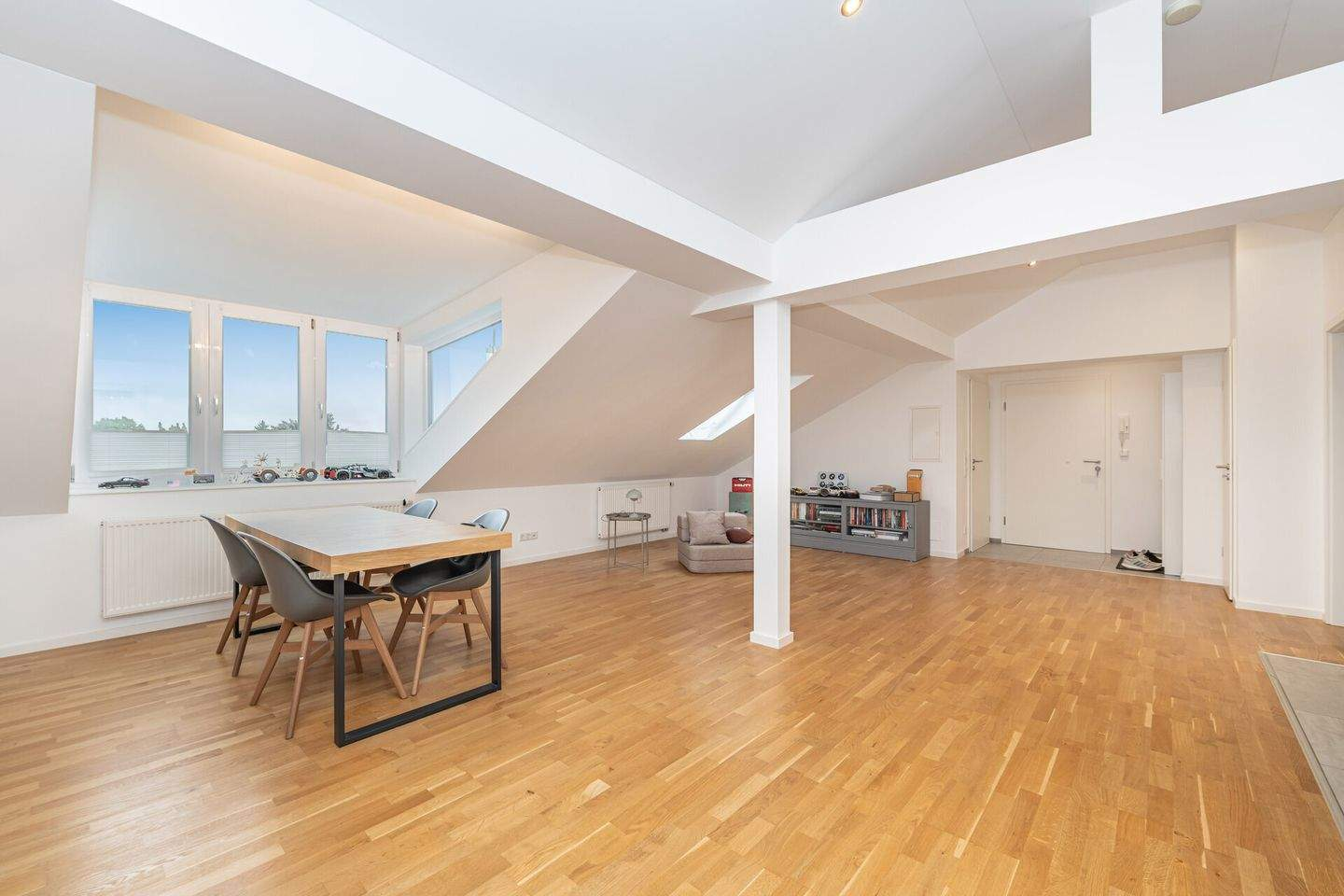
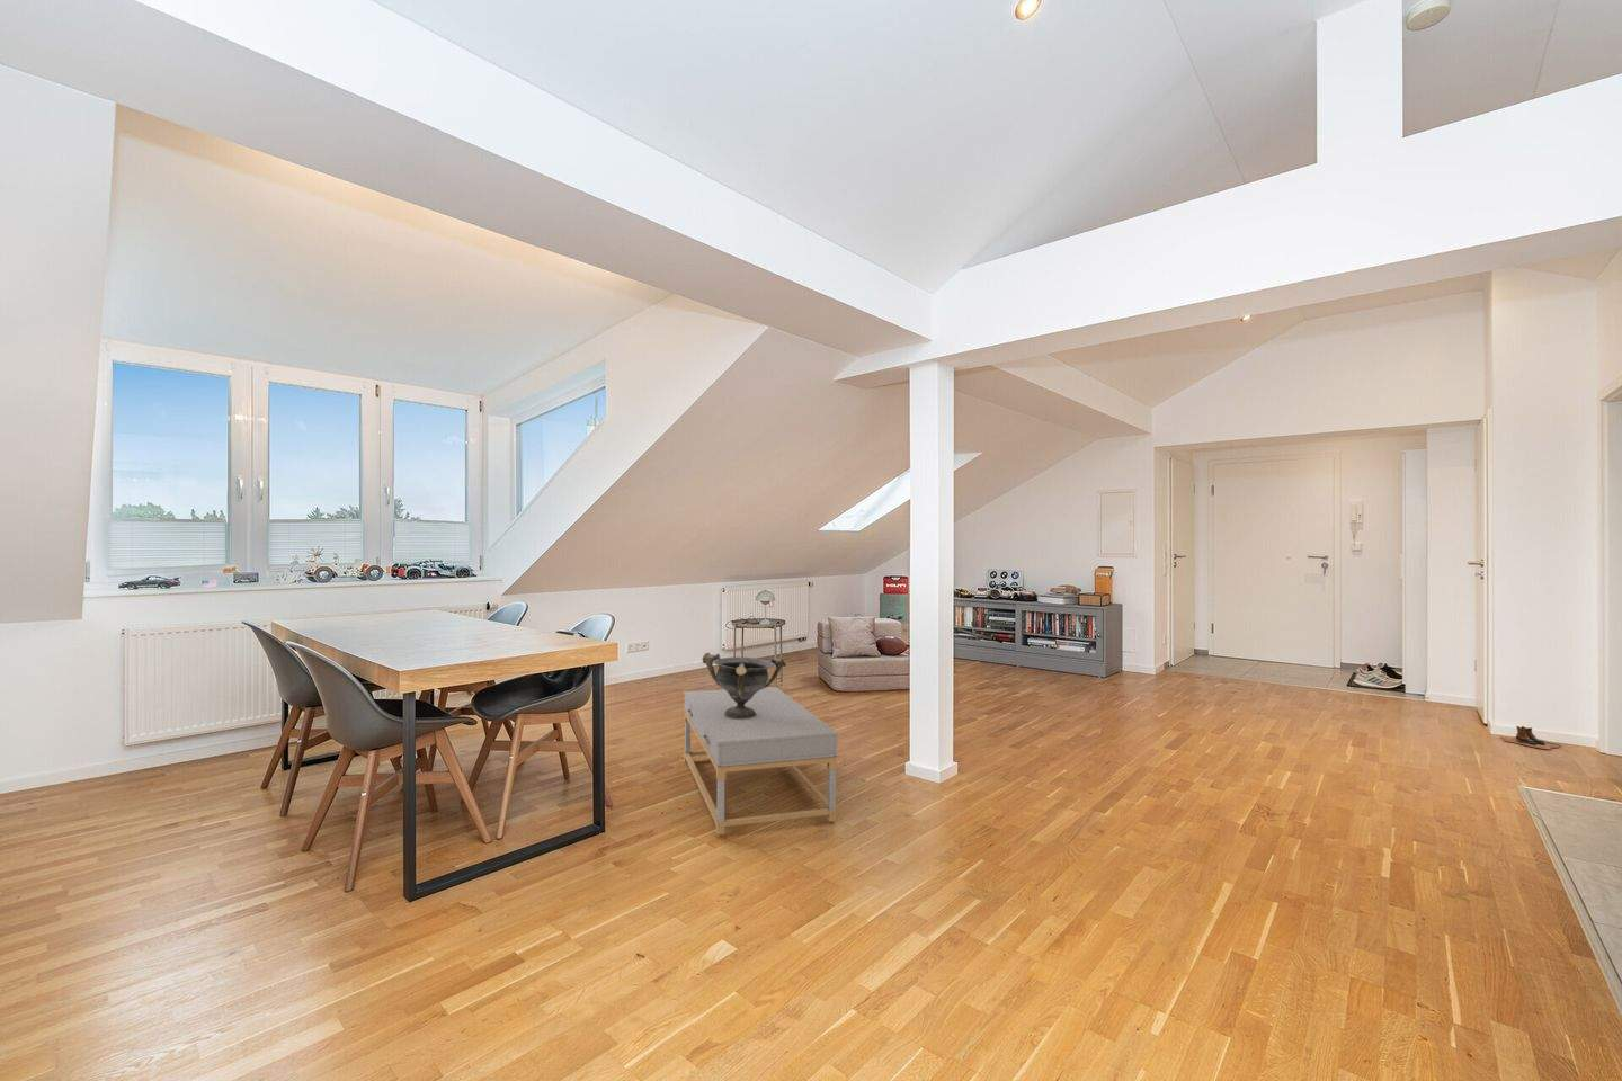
+ boots [1499,725,1563,750]
+ coffee table [683,685,839,836]
+ decorative bowl [701,651,787,718]
